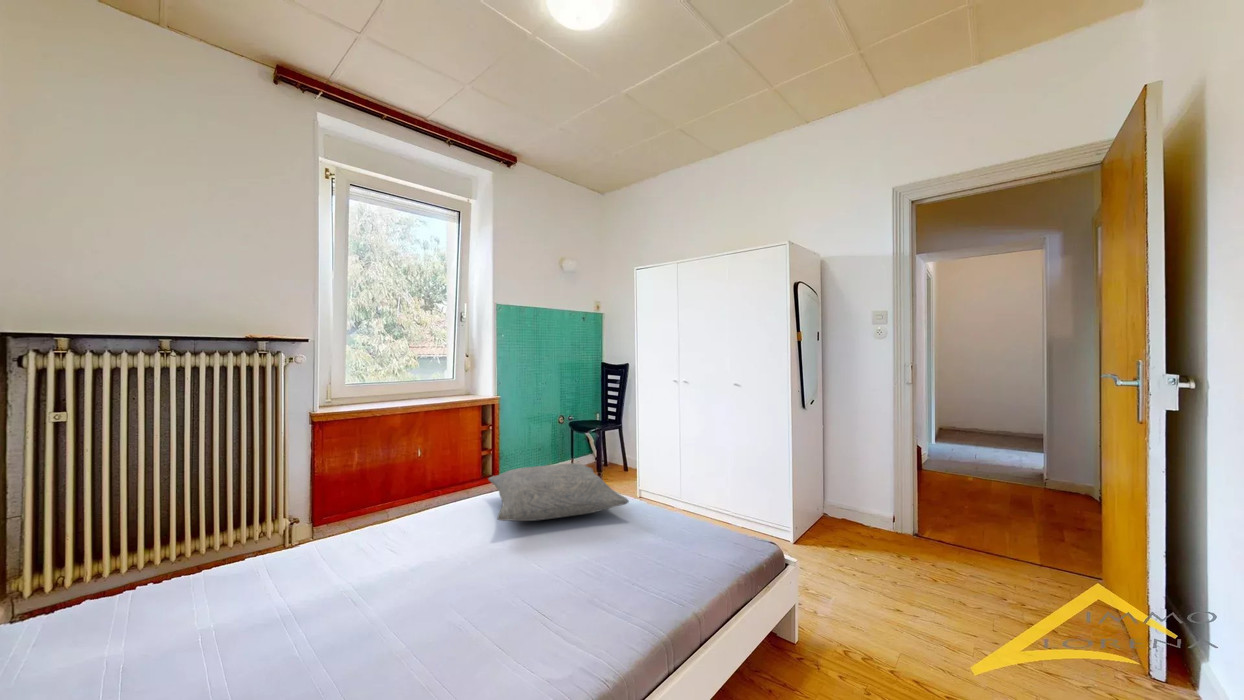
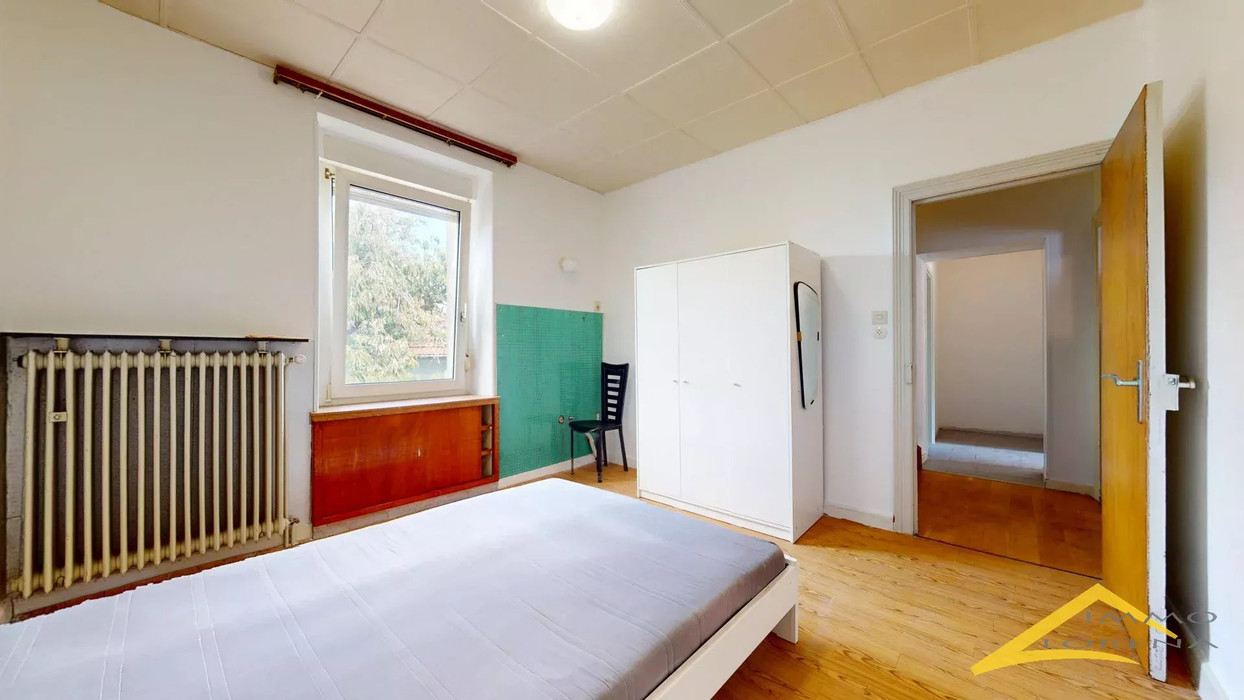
- pillow [487,462,630,522]
